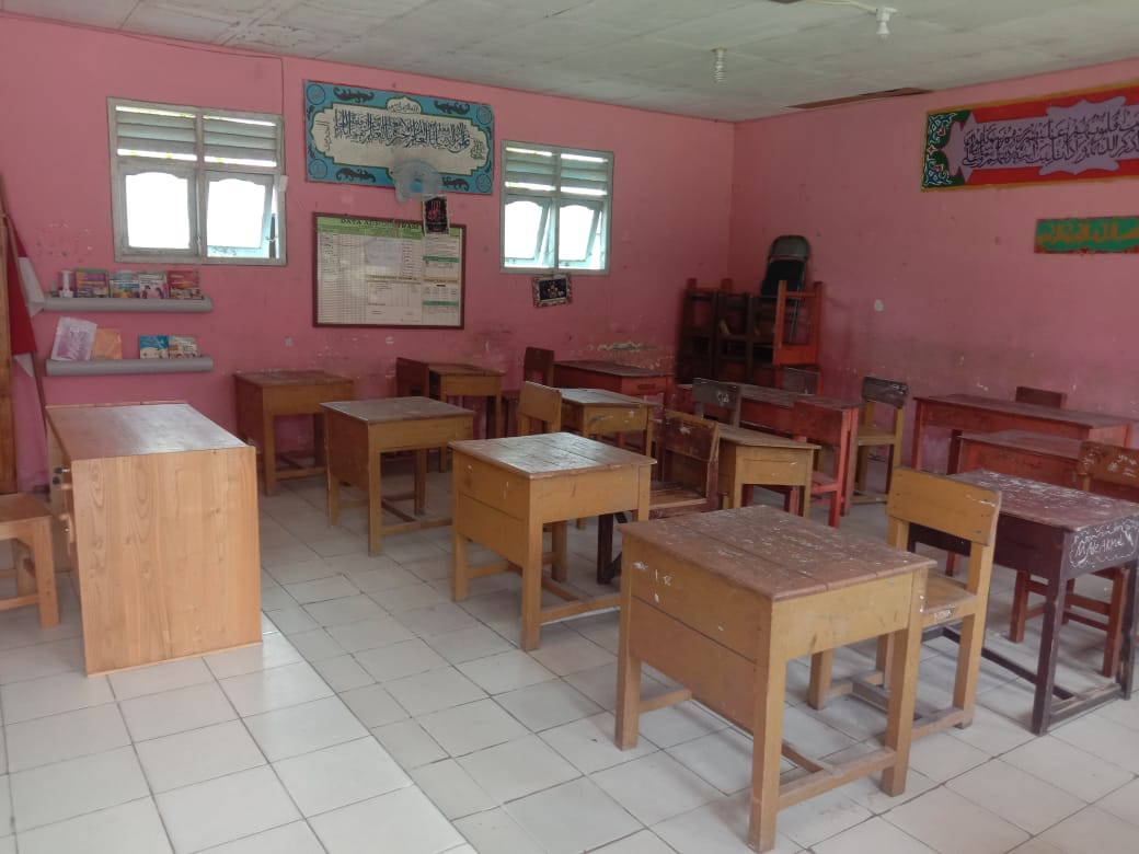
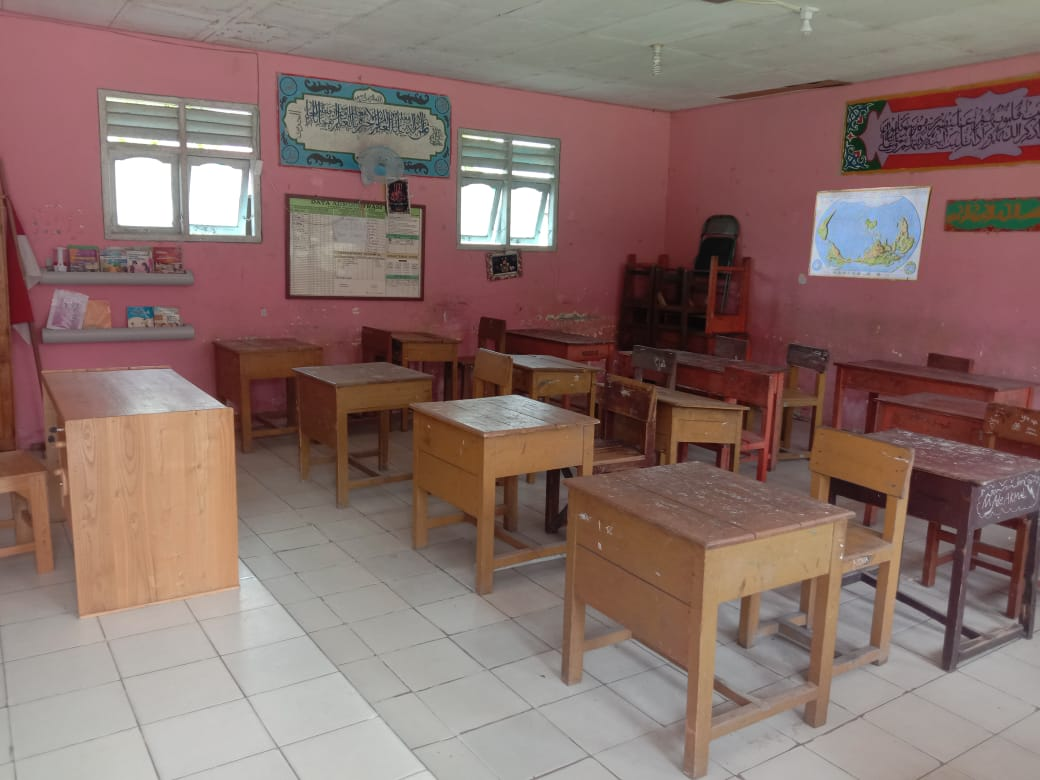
+ world map [807,185,934,282]
